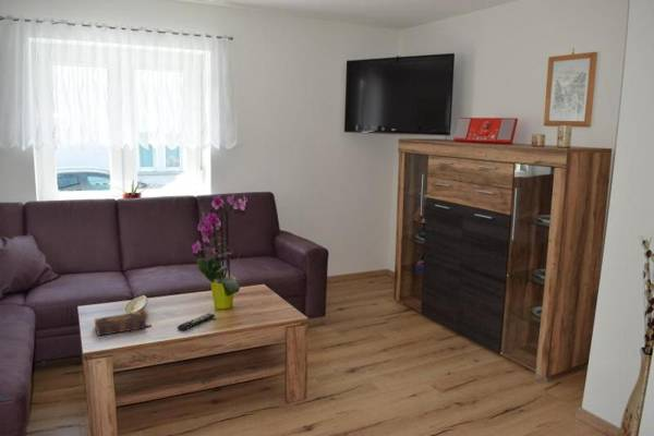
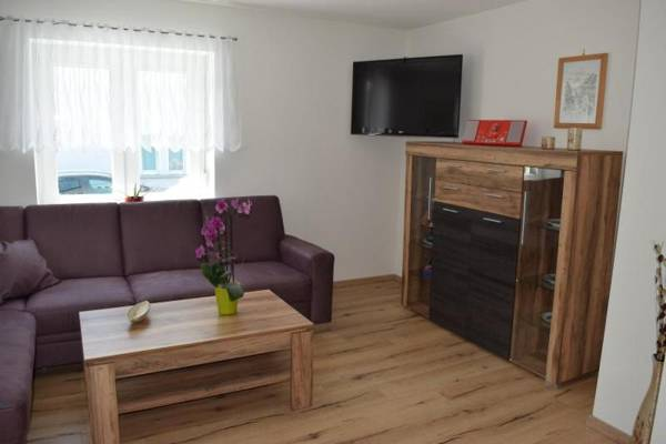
- remote control [177,312,216,331]
- book [93,311,152,337]
